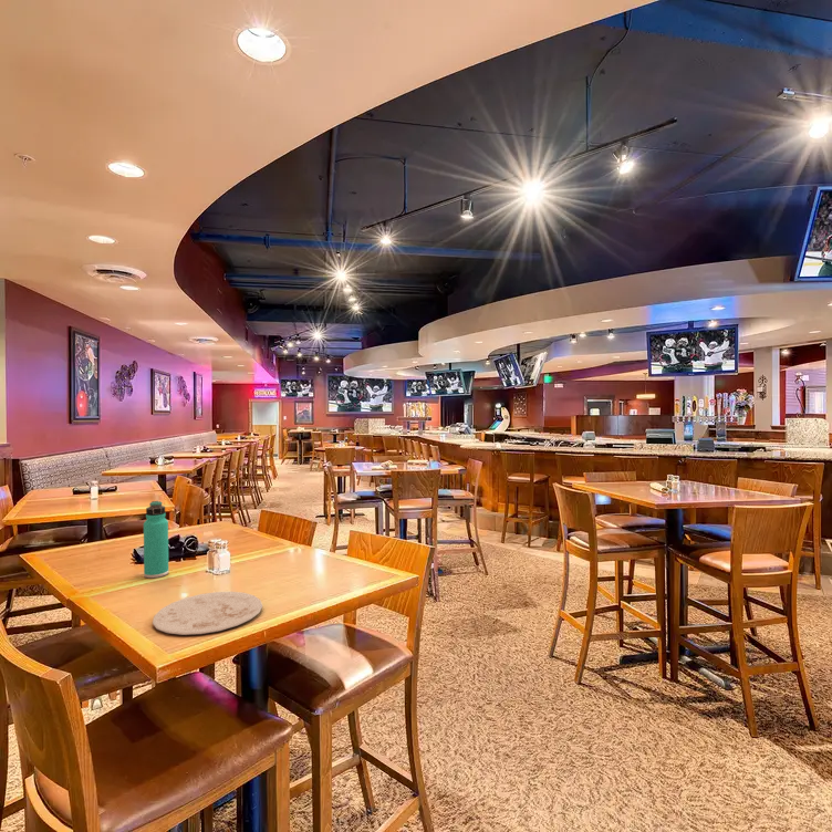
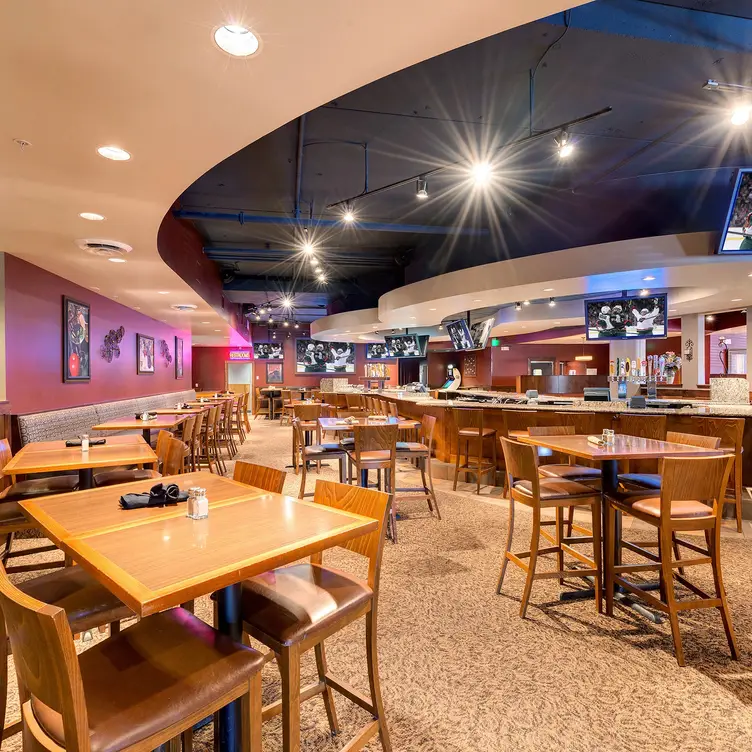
- plate [152,591,263,636]
- thermos bottle [143,500,169,580]
